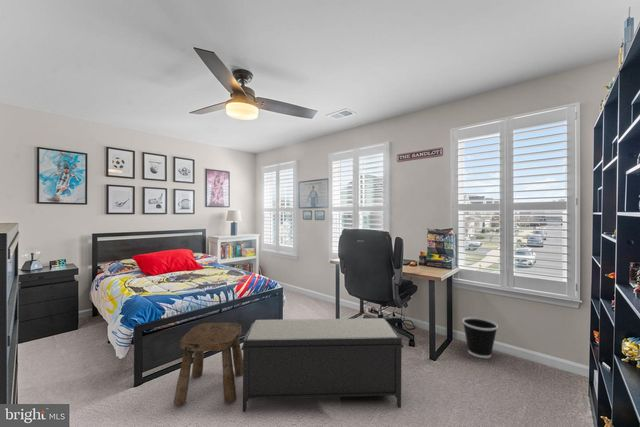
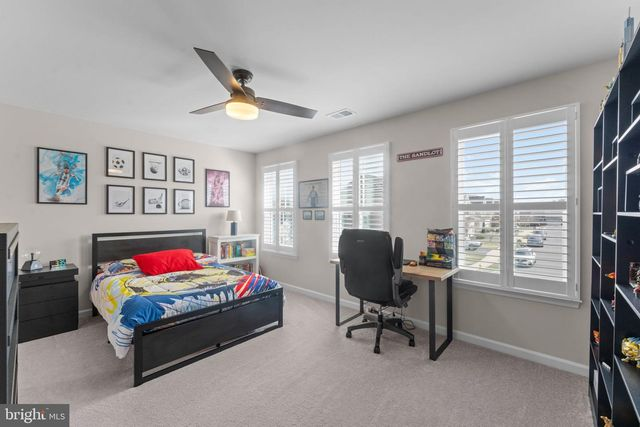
- wastebasket [461,316,499,359]
- bench [240,317,404,413]
- stool [173,322,243,406]
